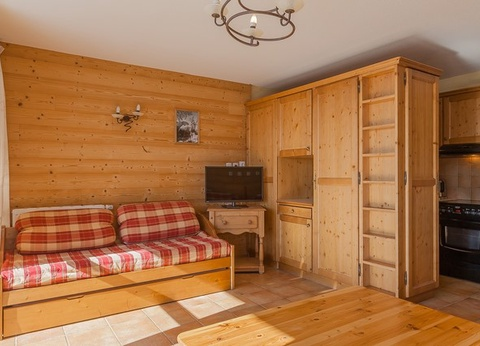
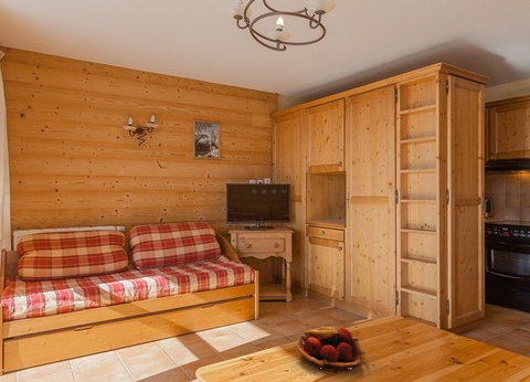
+ fruit basket [294,326,365,374]
